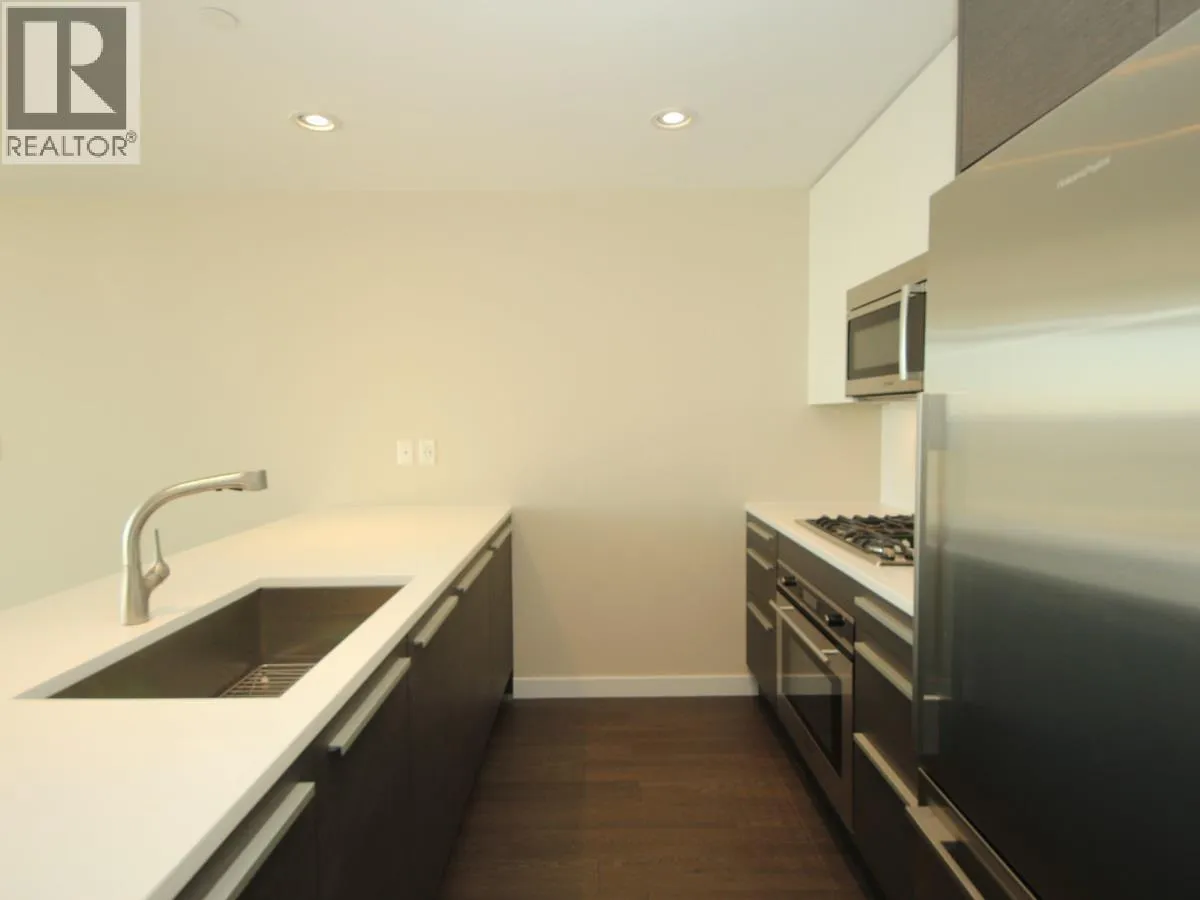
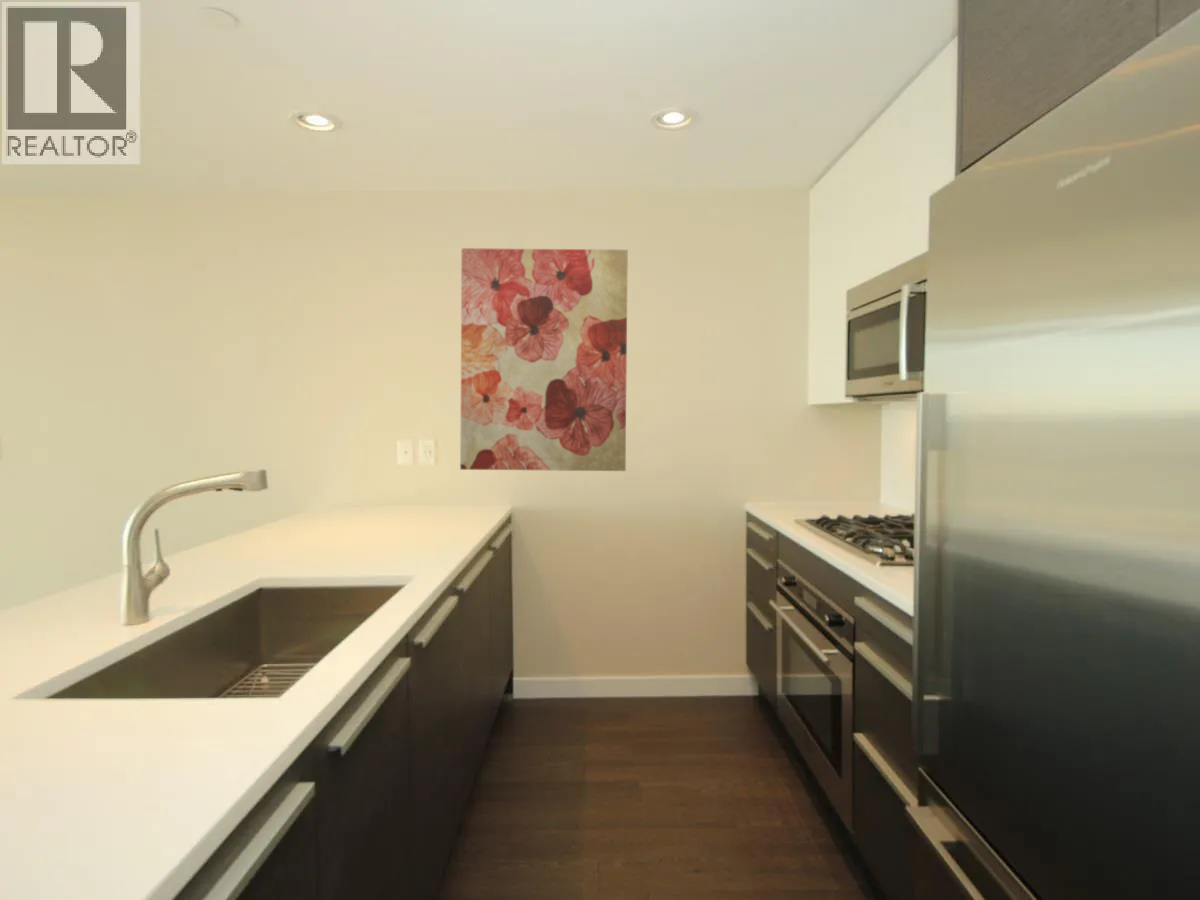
+ wall art [459,247,629,472]
